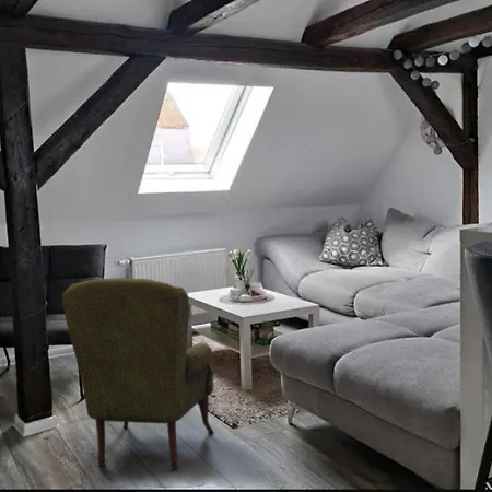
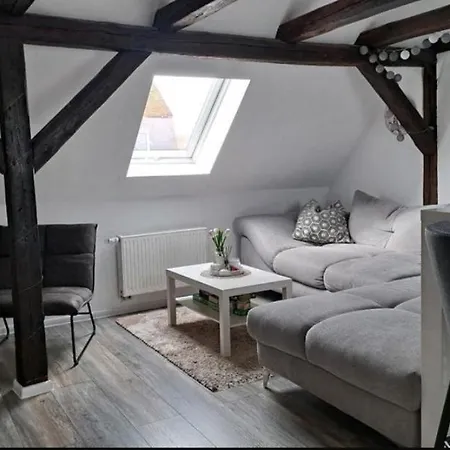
- armchair [61,277,214,471]
